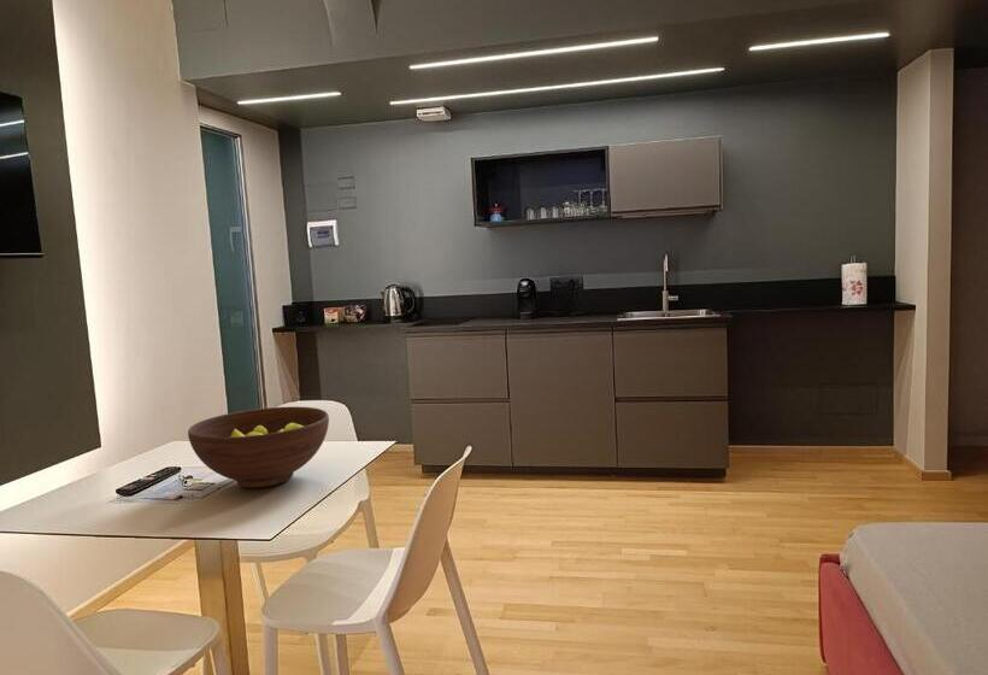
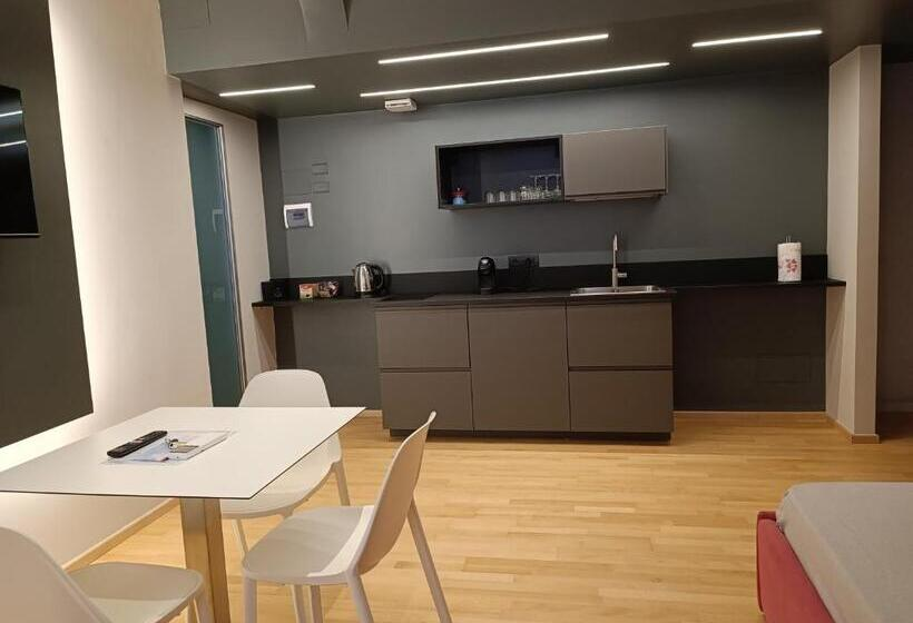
- fruit bowl [187,406,330,488]
